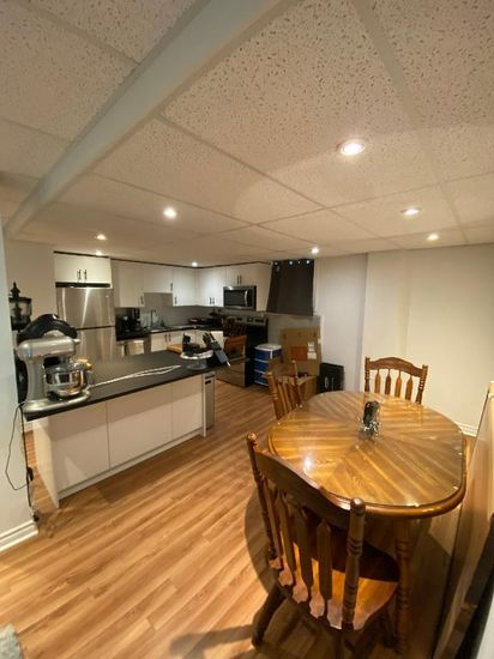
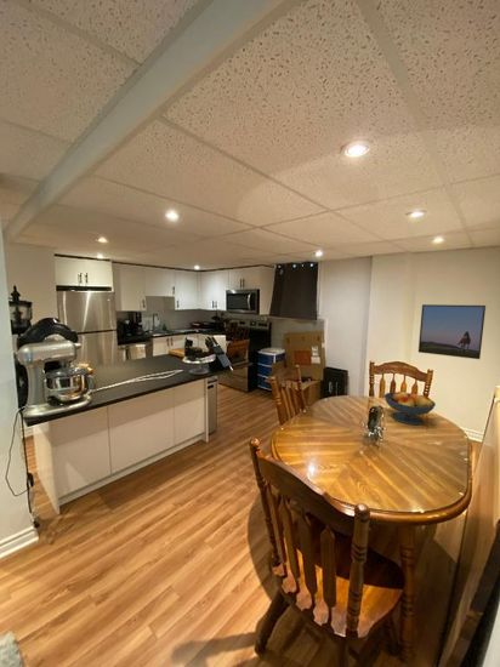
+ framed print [417,303,487,360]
+ fruit bowl [383,389,437,426]
